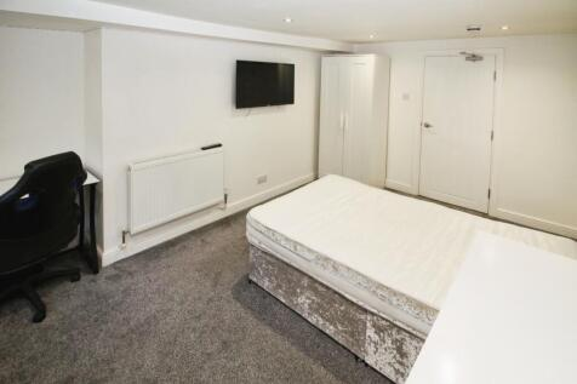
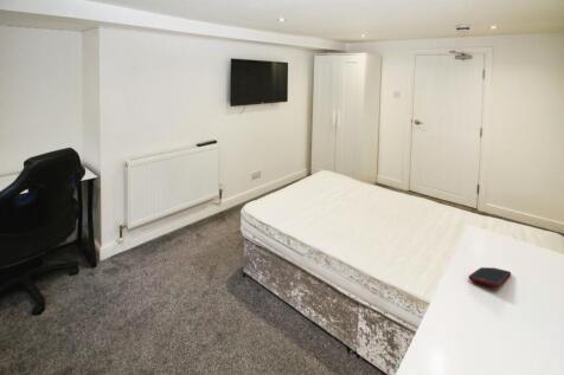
+ cell phone [468,266,512,287]
